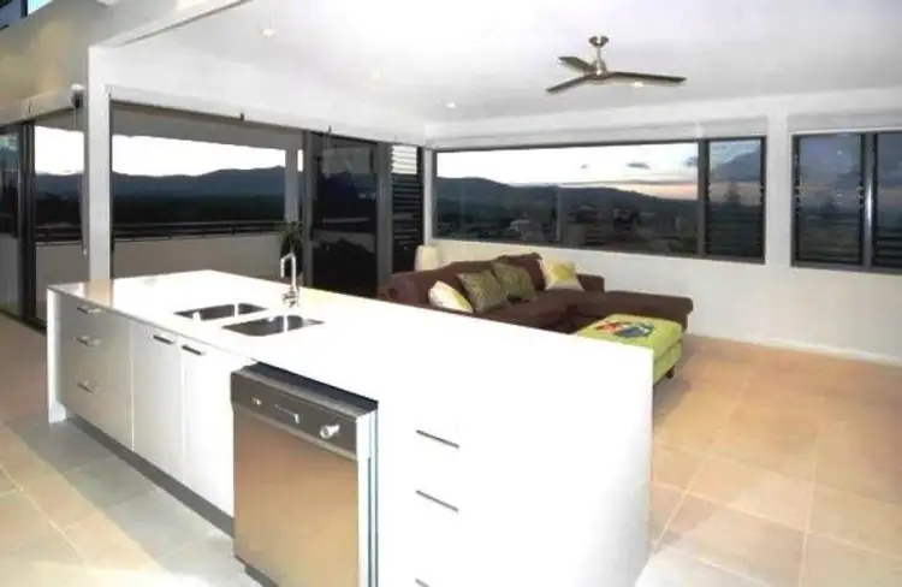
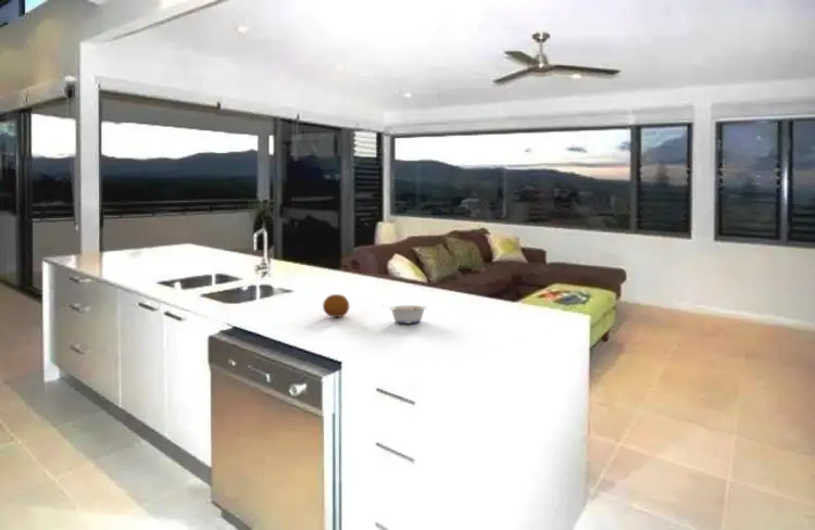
+ fruit [322,293,350,318]
+ legume [380,304,428,325]
